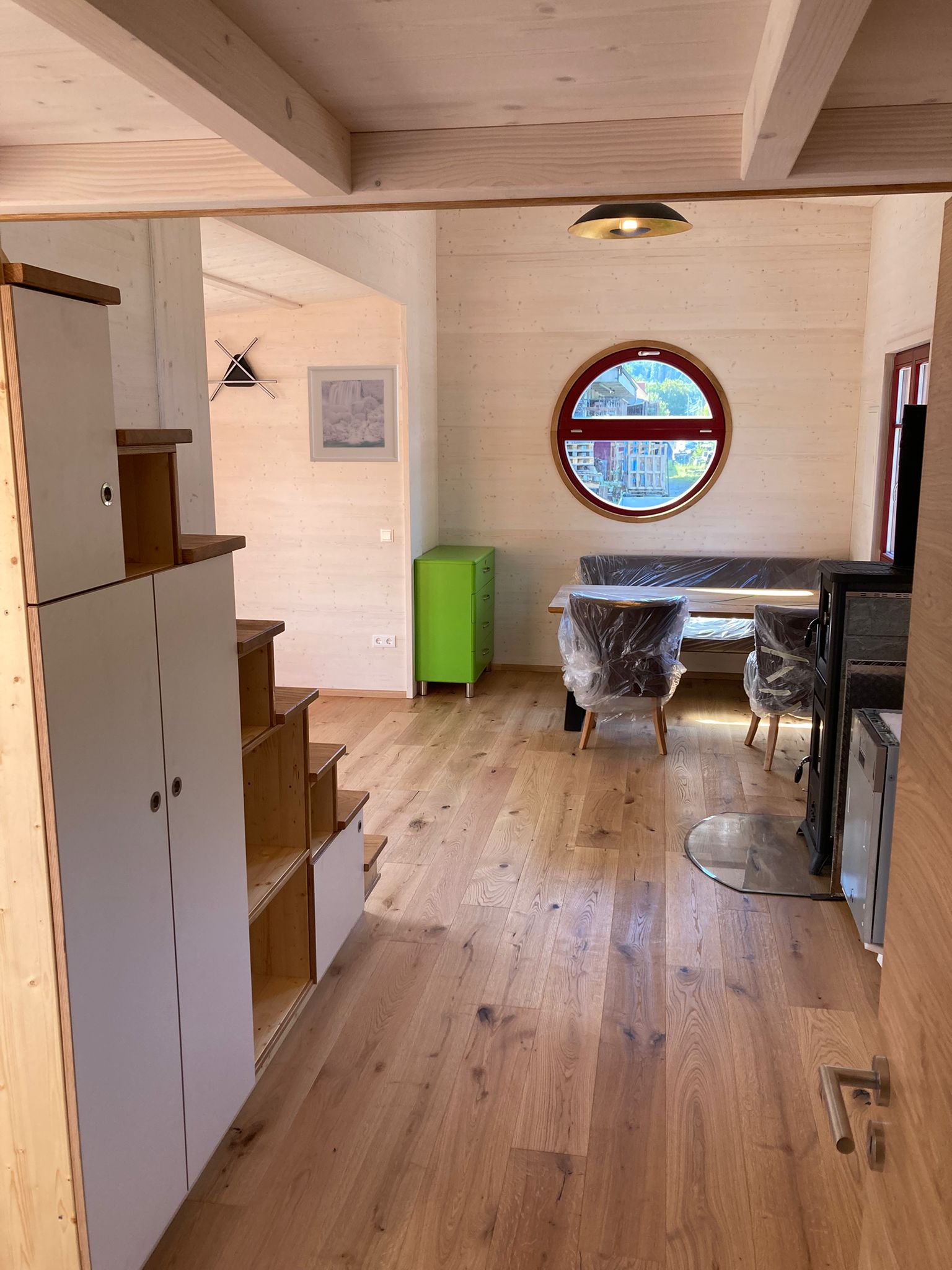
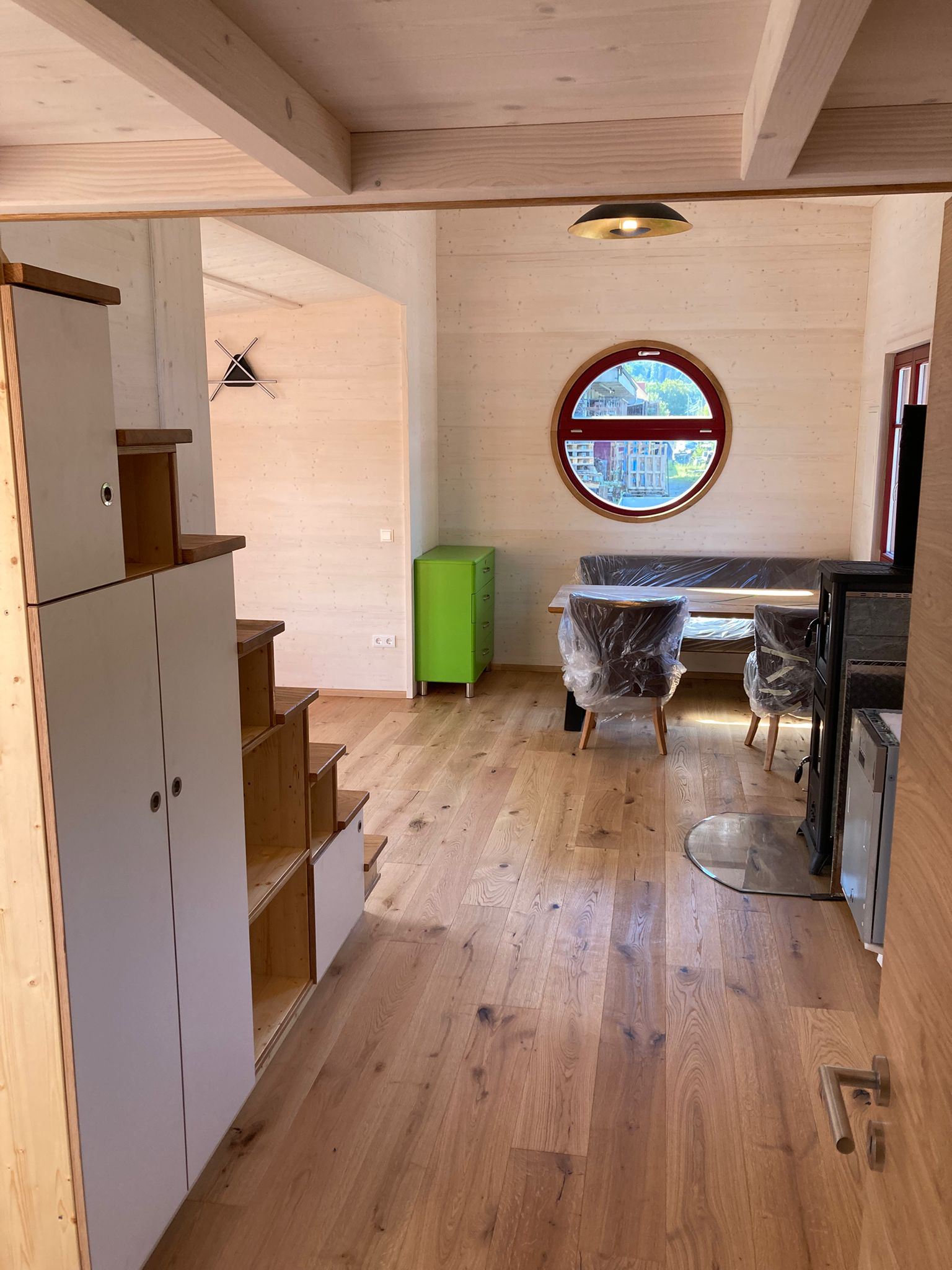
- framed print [307,364,400,463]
